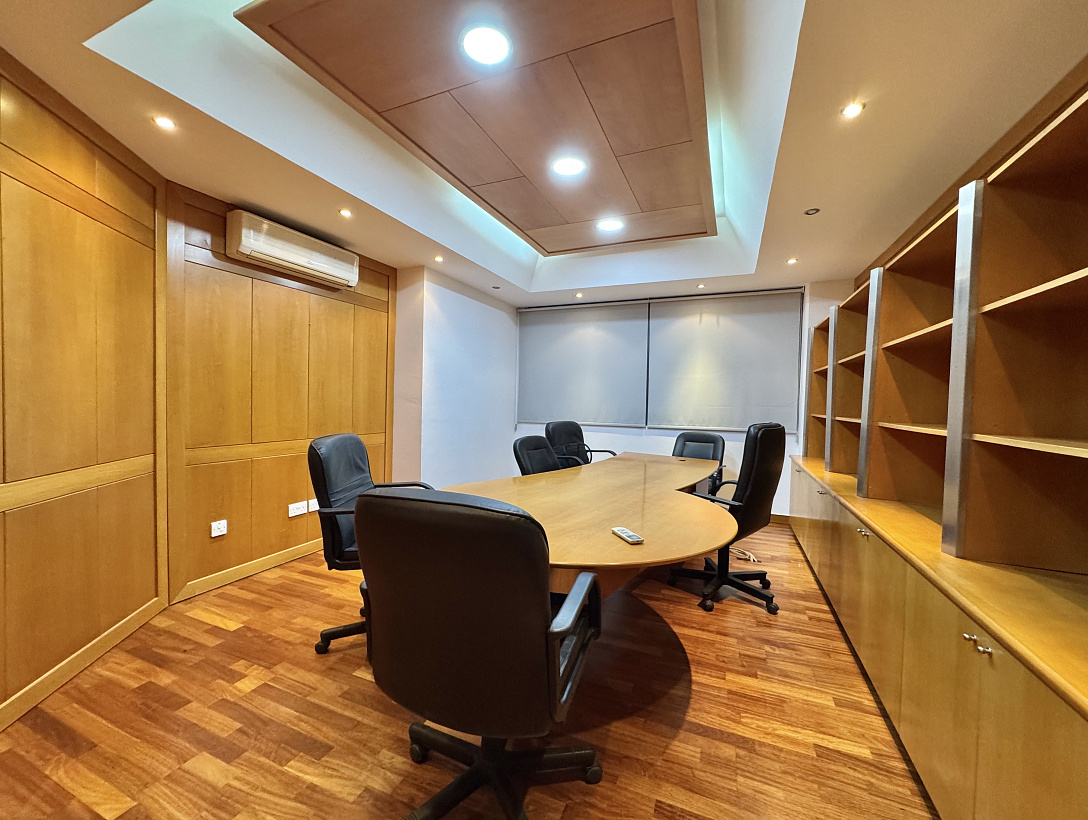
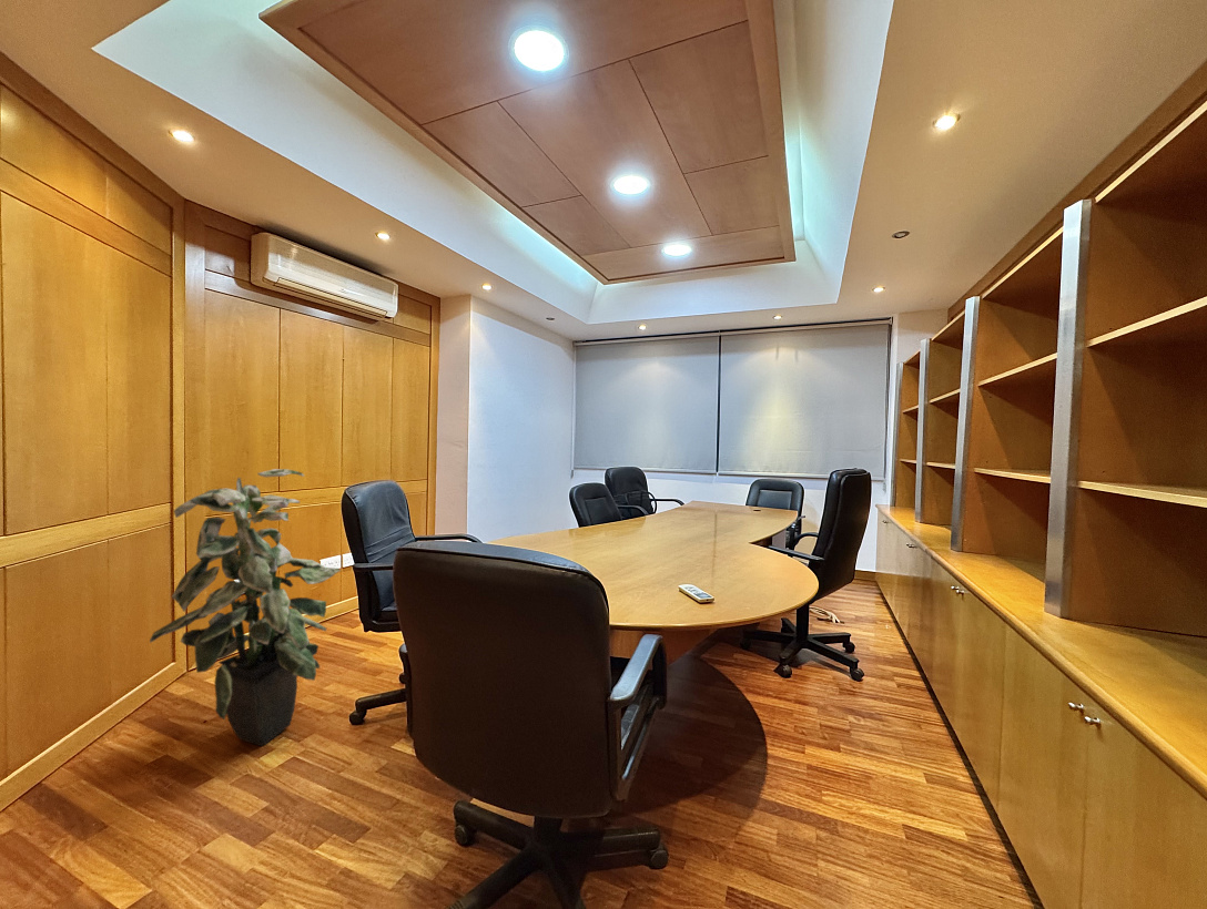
+ indoor plant [149,468,342,747]
